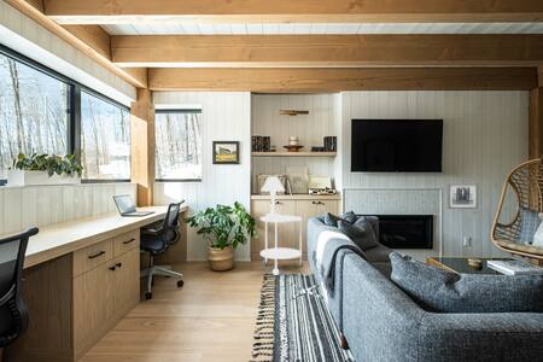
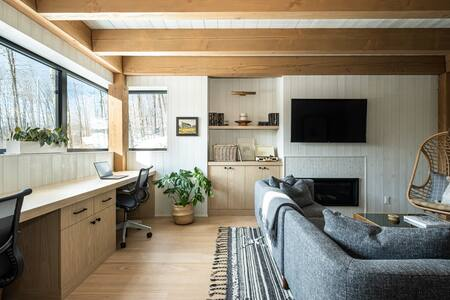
- side table [259,215,304,276]
- lamp [259,176,286,218]
- wall art [446,182,479,210]
